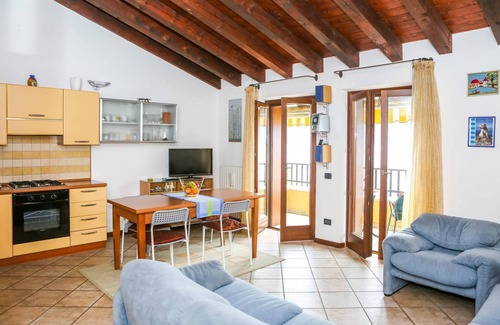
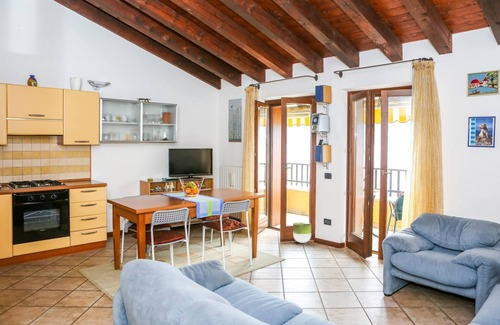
+ planter [292,222,312,244]
